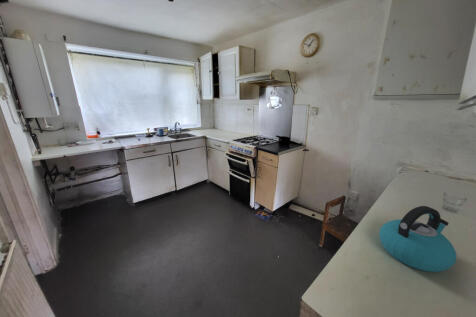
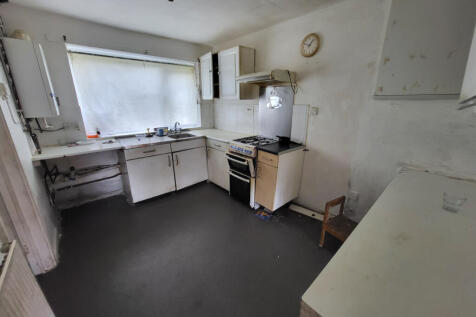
- kettle [379,205,458,273]
